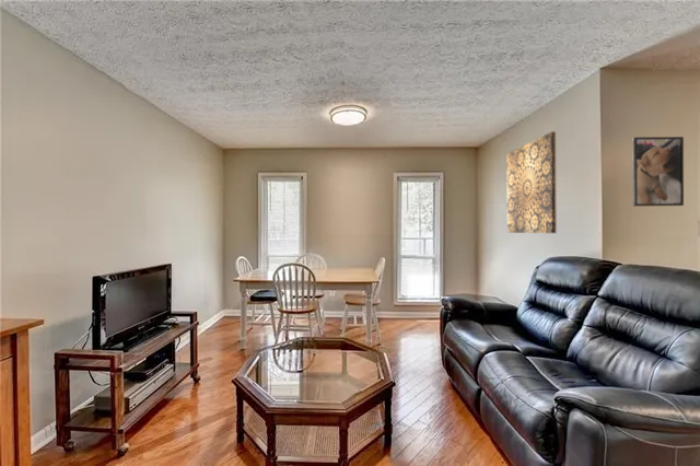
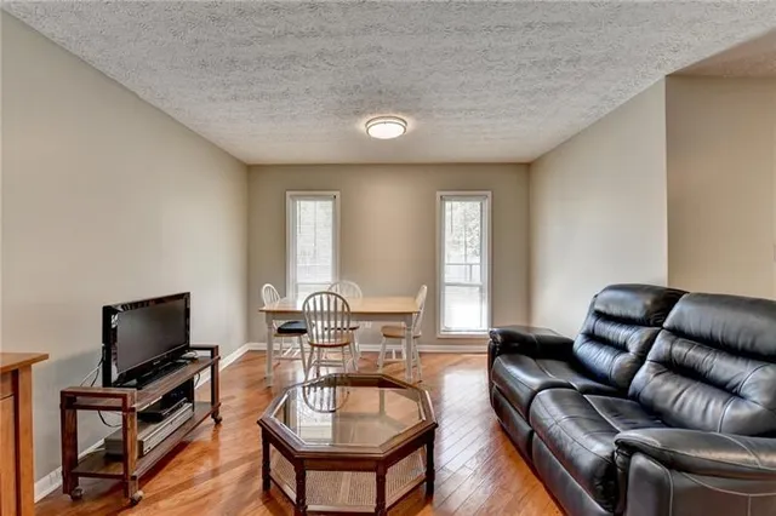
- wall art [505,130,558,234]
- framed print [632,136,685,207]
